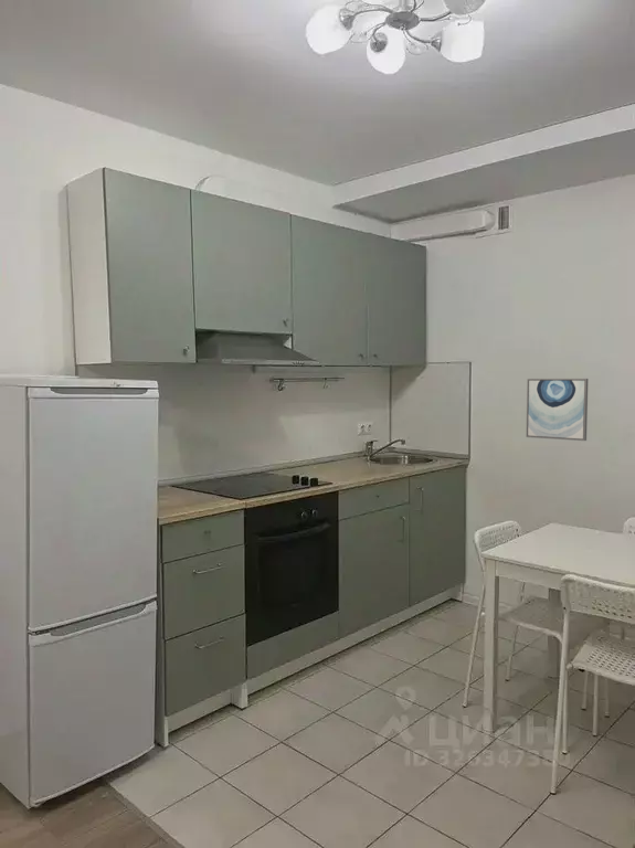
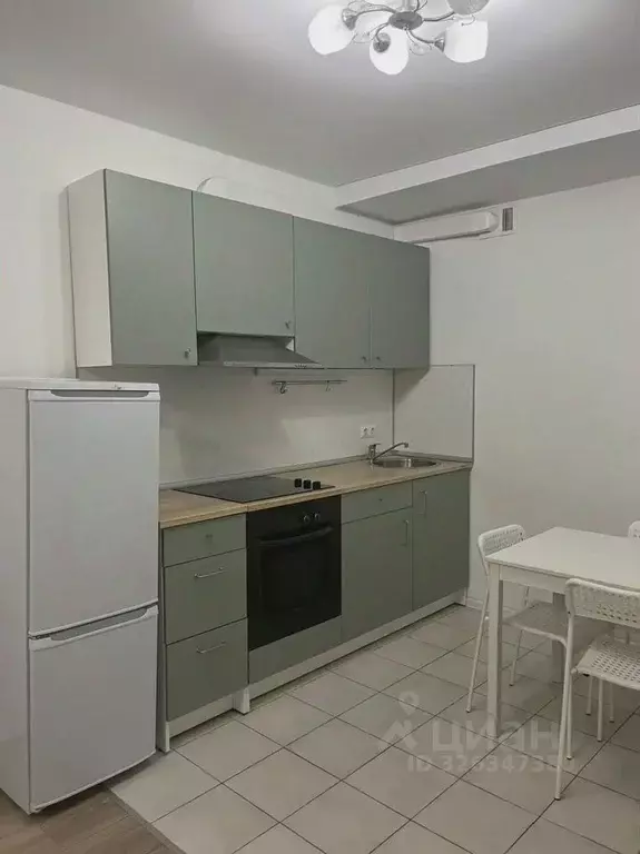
- wall art [526,378,589,442]
